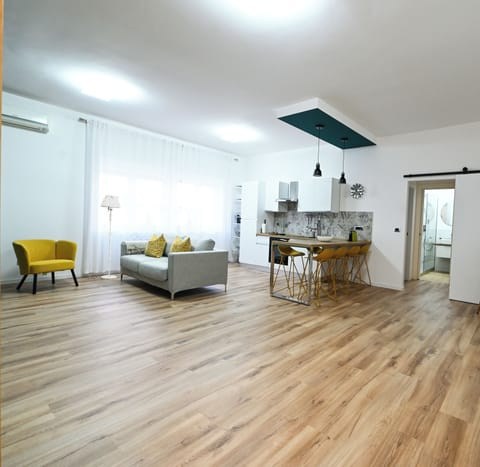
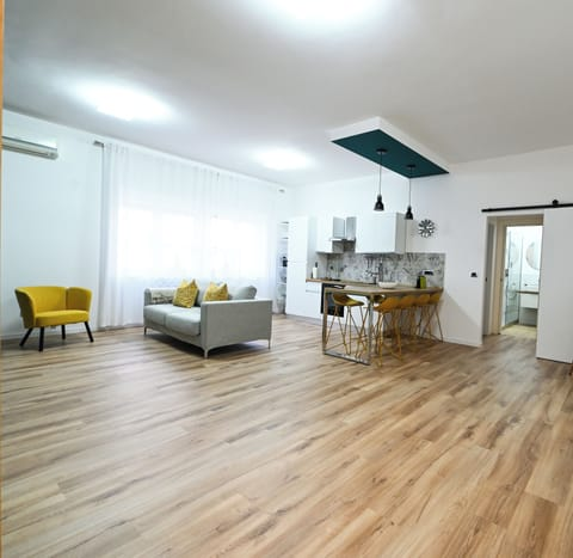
- floor lamp [100,194,122,280]
